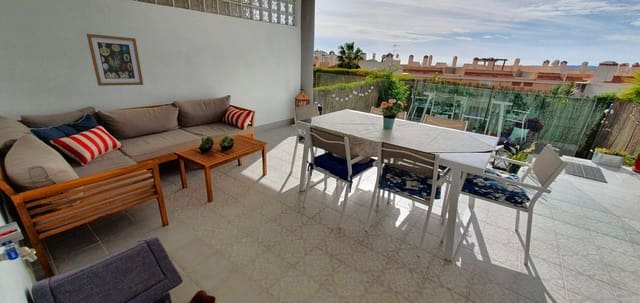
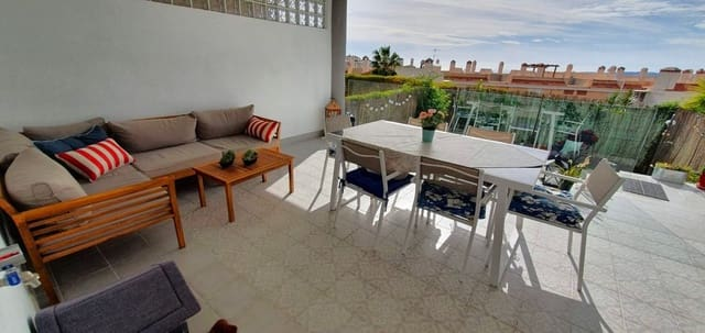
- wall art [86,33,144,87]
